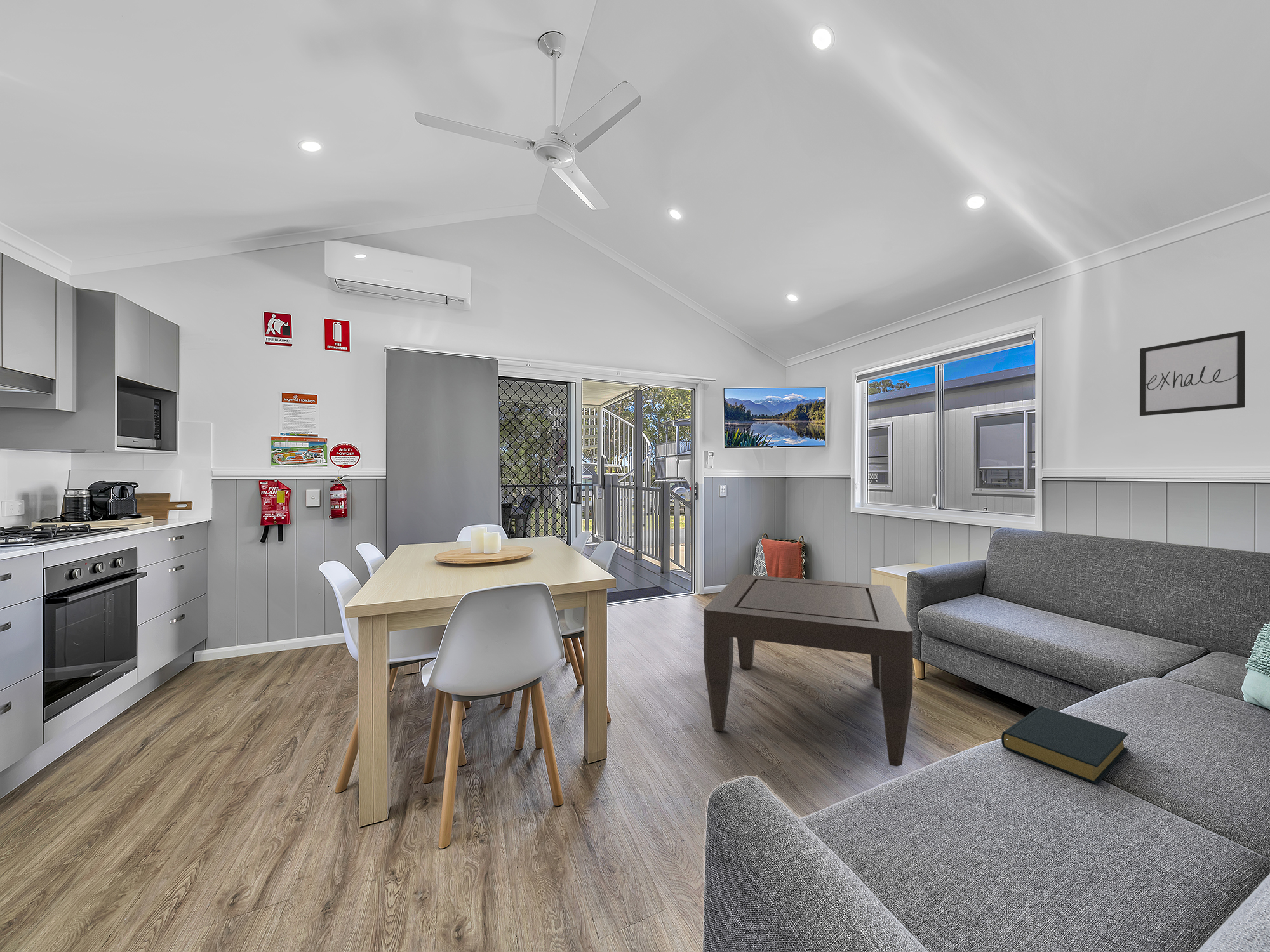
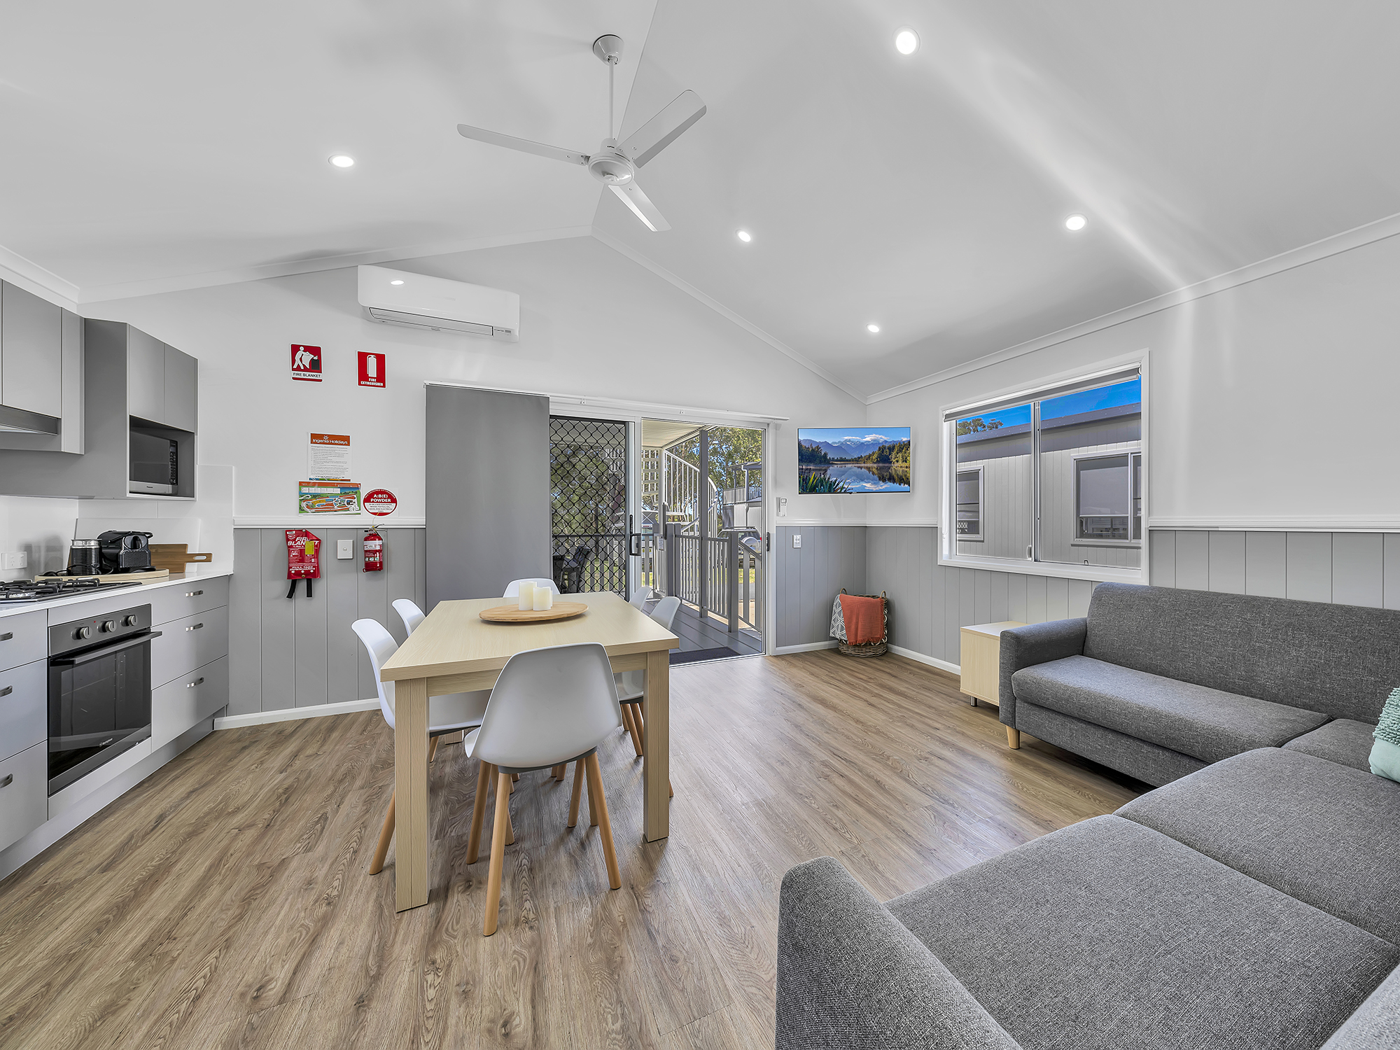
- wall art [1139,330,1246,416]
- hardback book [1001,706,1129,784]
- coffee table [703,574,913,767]
